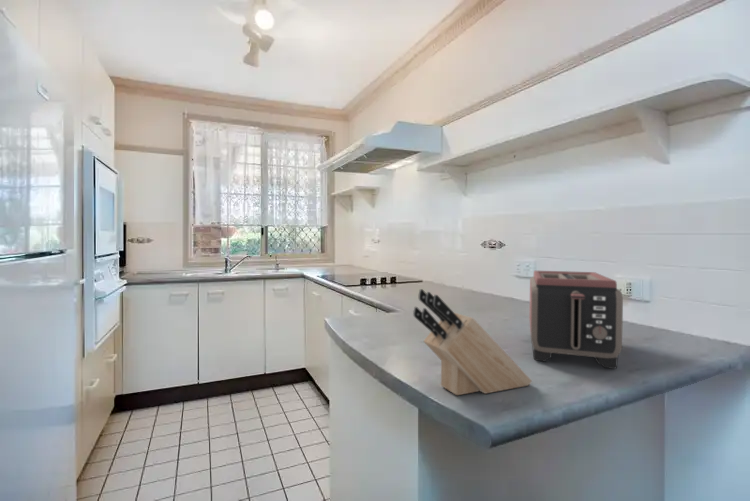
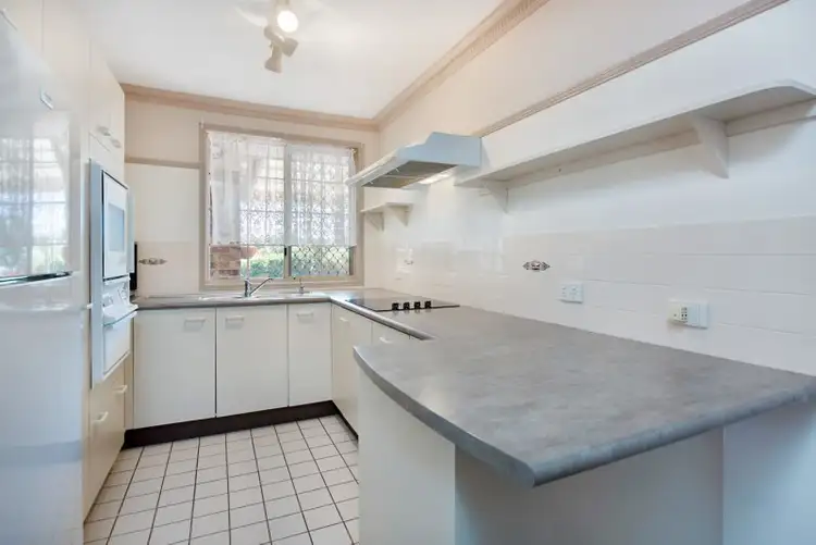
- knife block [412,288,533,396]
- toaster [528,270,624,370]
